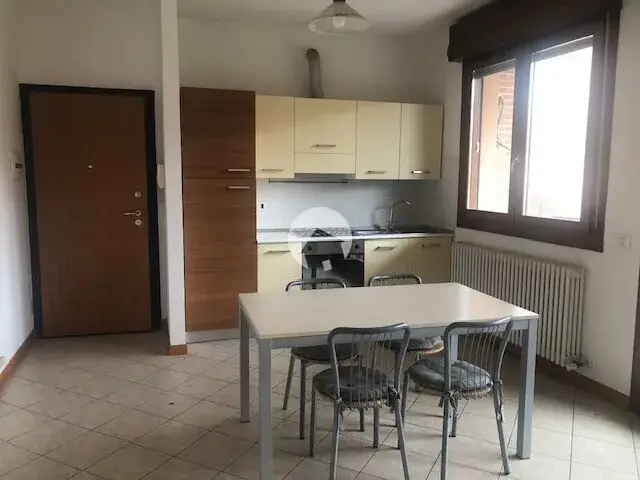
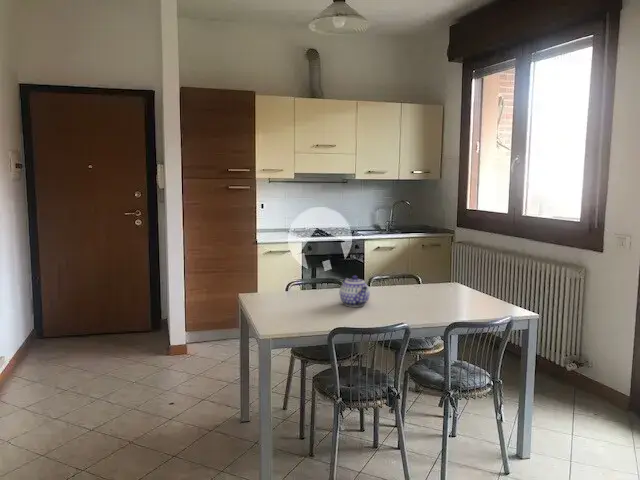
+ teapot [339,274,371,308]
